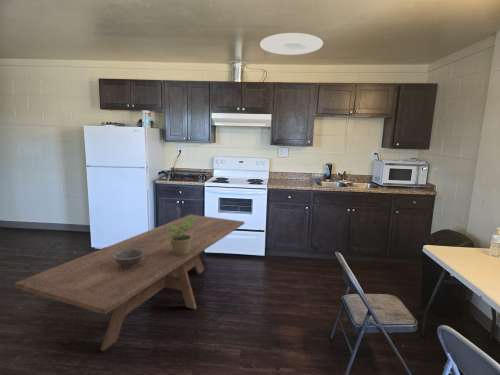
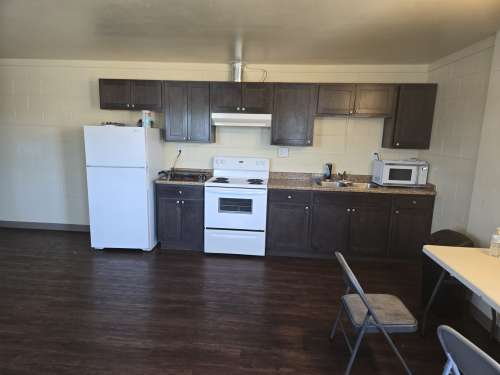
- ceiling light [259,32,324,56]
- dining table [13,214,245,352]
- decorative bowl [112,248,145,268]
- potted plant [168,216,195,255]
